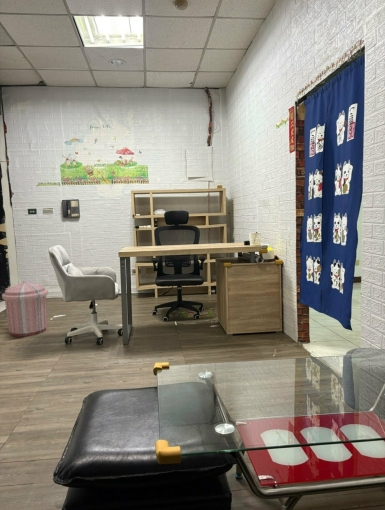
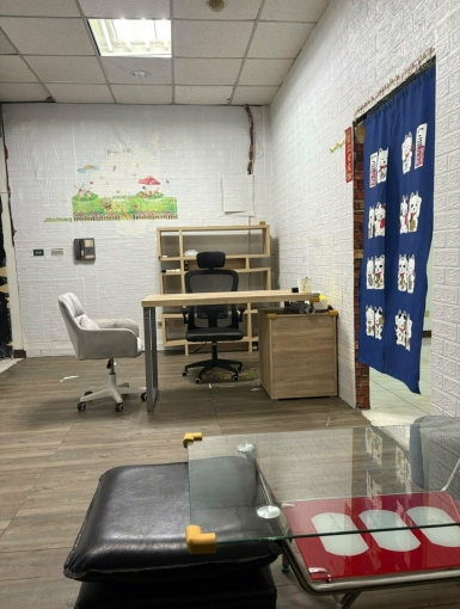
- trash can [1,280,49,338]
